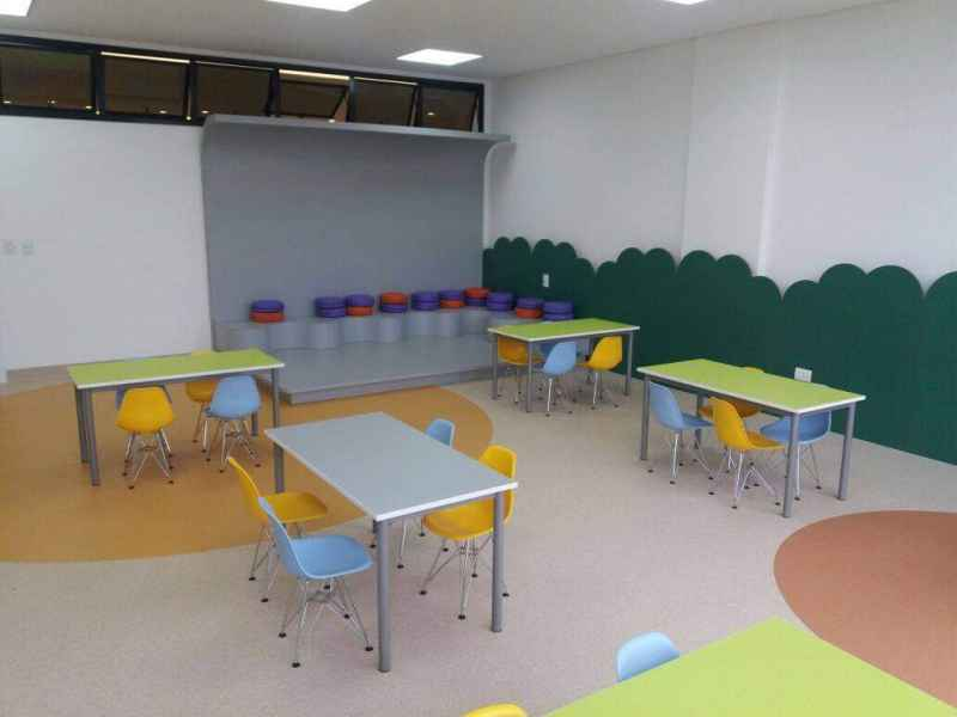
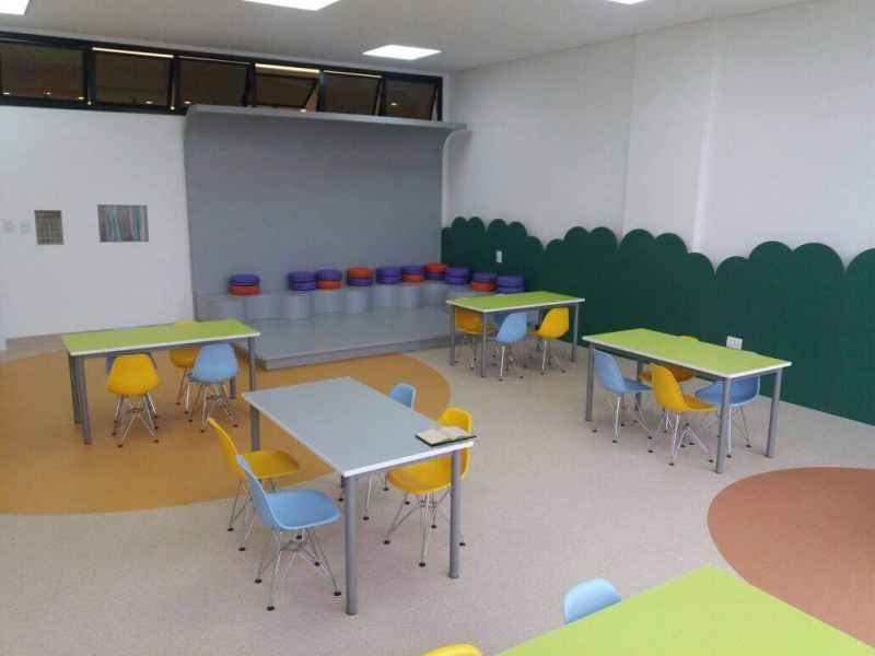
+ calendar [33,201,65,246]
+ wall art [96,203,150,244]
+ hardback book [413,425,478,447]
